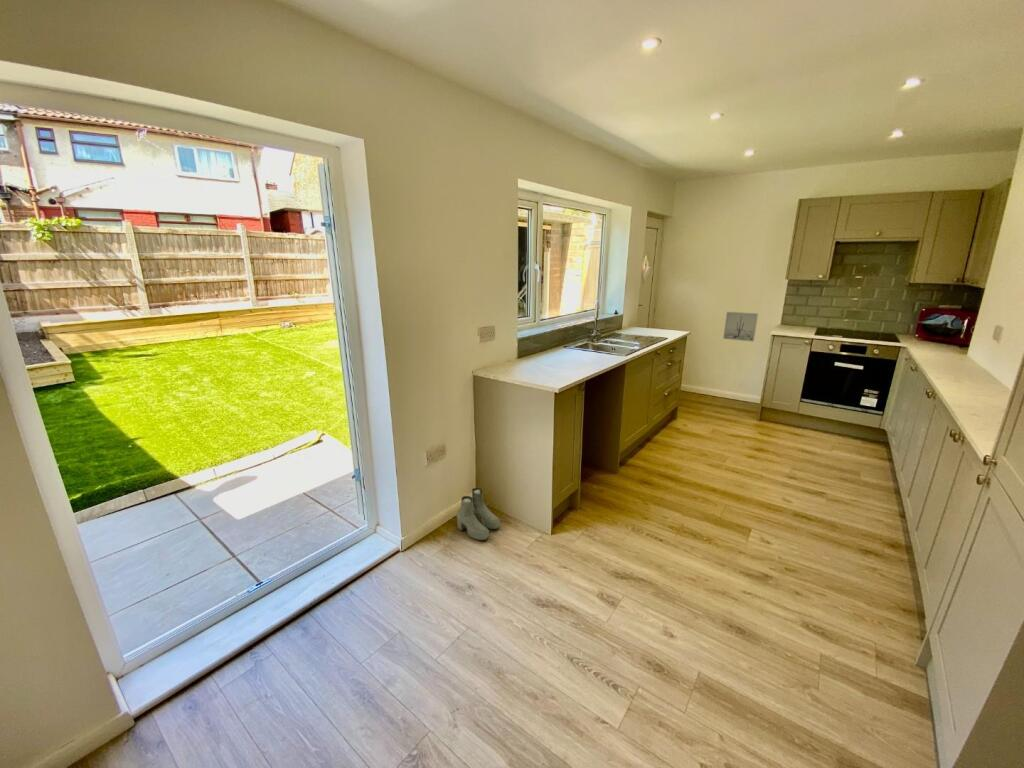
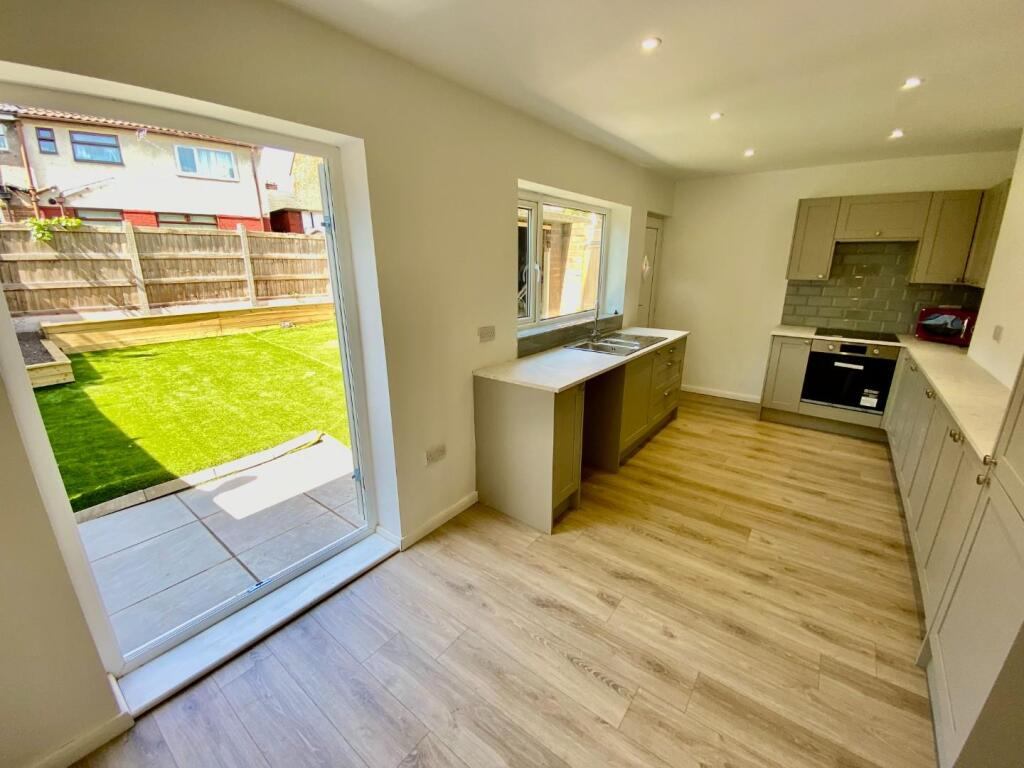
- boots [456,487,501,541]
- wall art [722,311,759,343]
